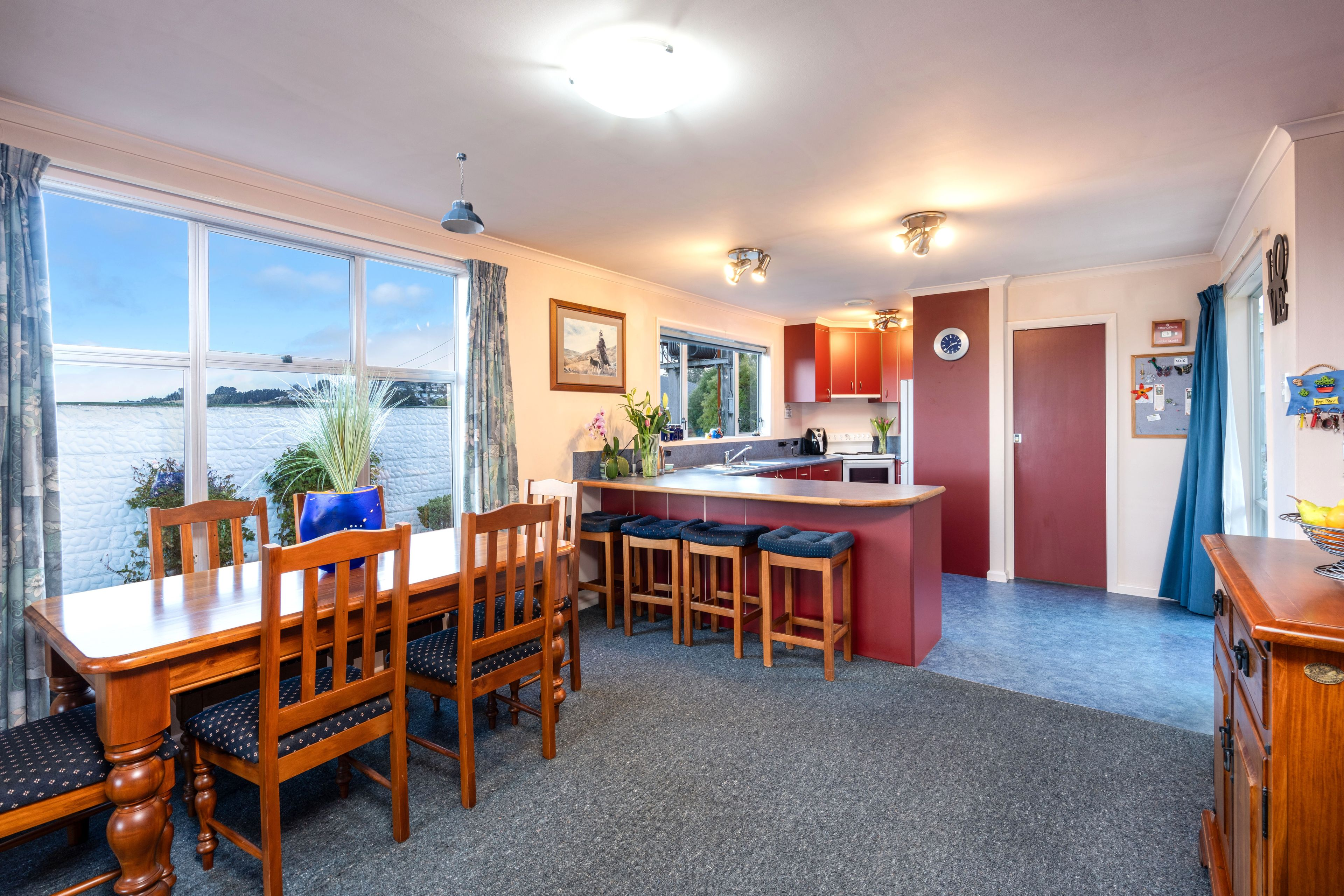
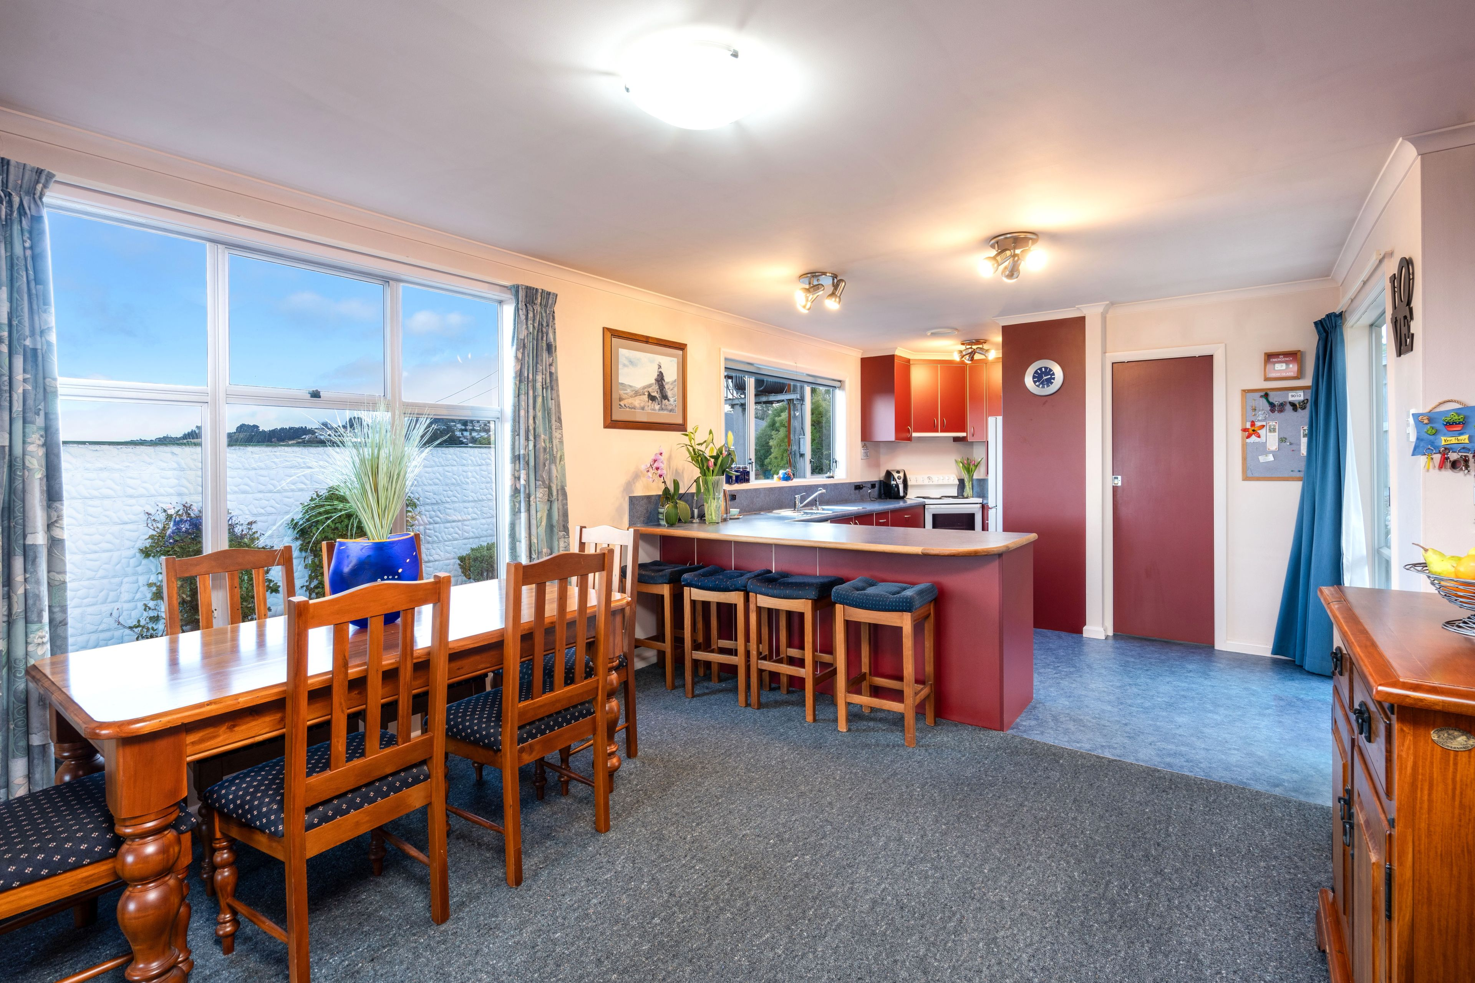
- pendant light [440,153,485,234]
